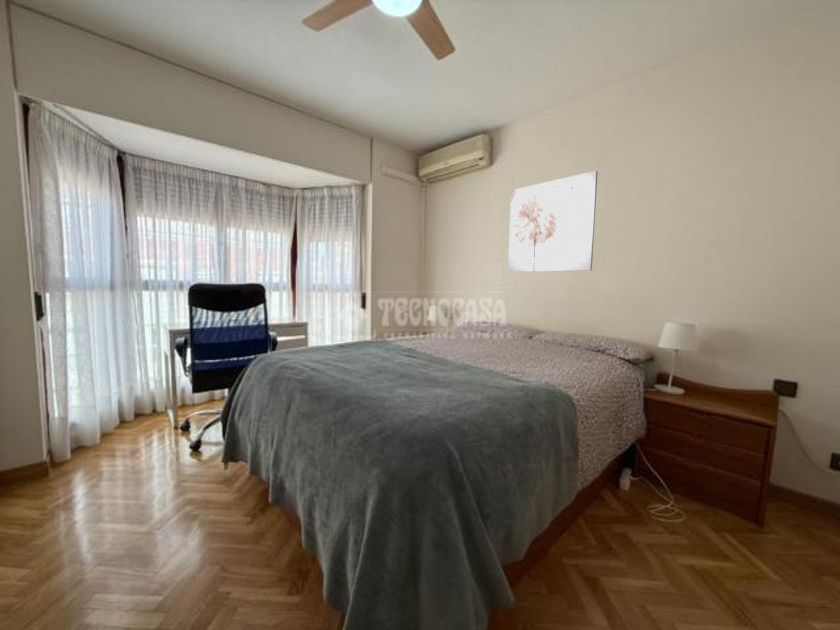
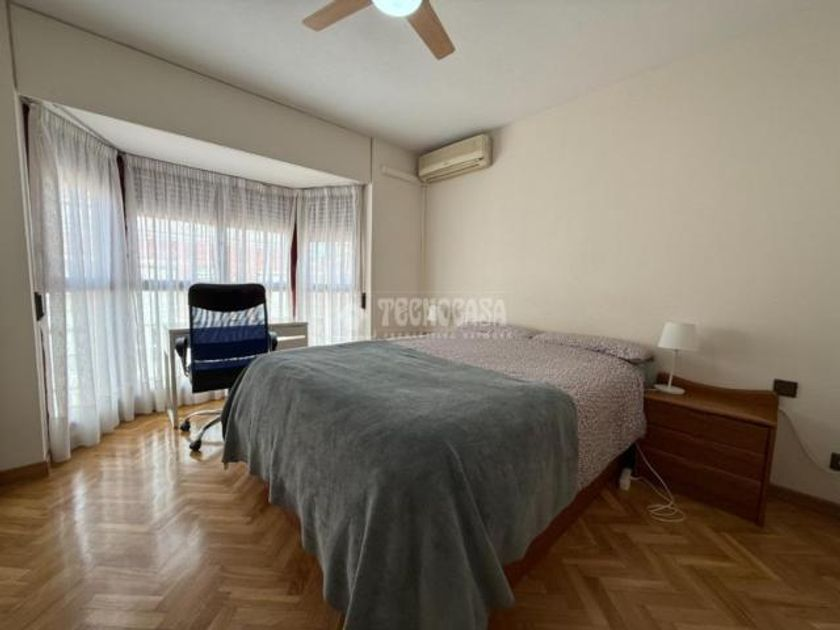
- wall art [507,170,599,273]
